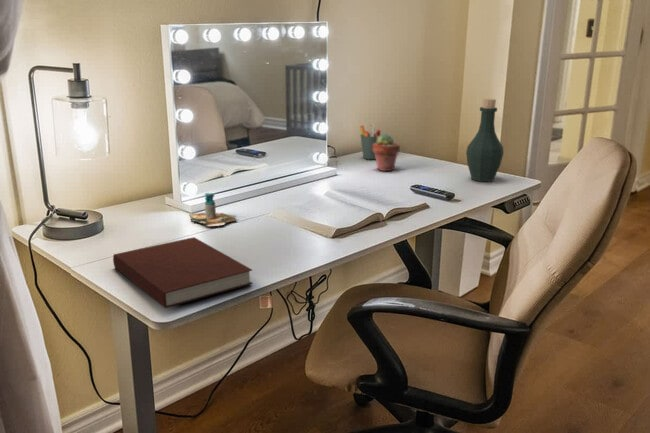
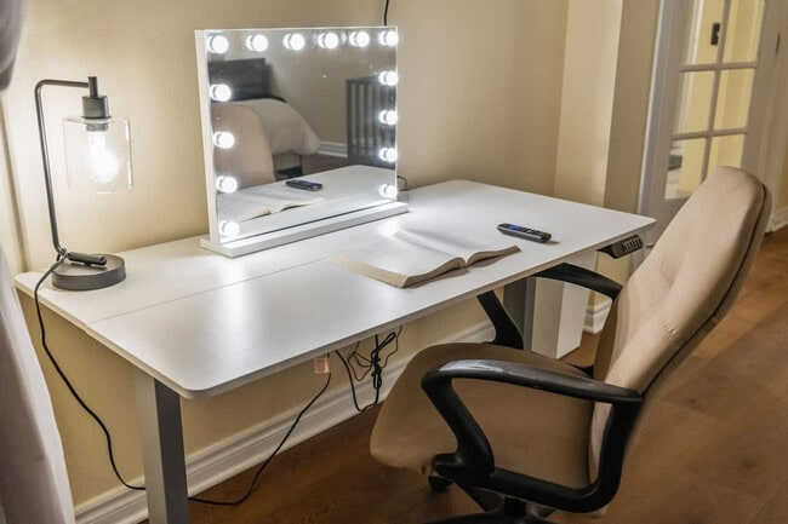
- pen holder [359,124,382,160]
- potted succulent [373,133,401,172]
- soap dispenser [189,192,238,227]
- notebook [112,236,254,309]
- bottle [465,98,505,182]
